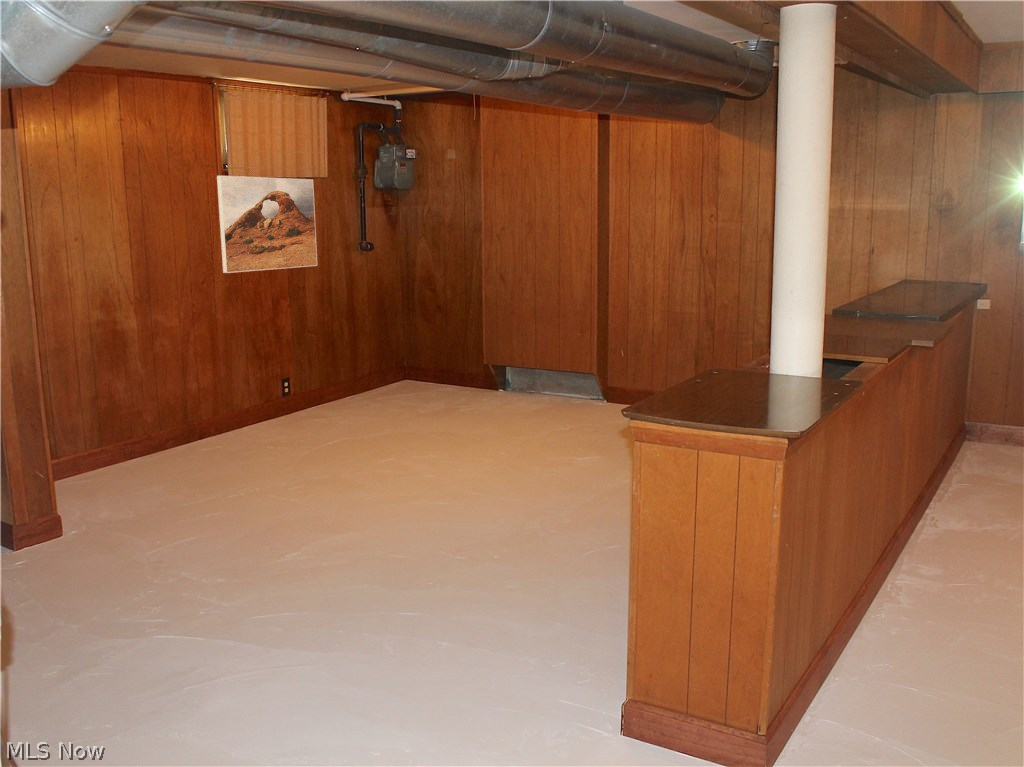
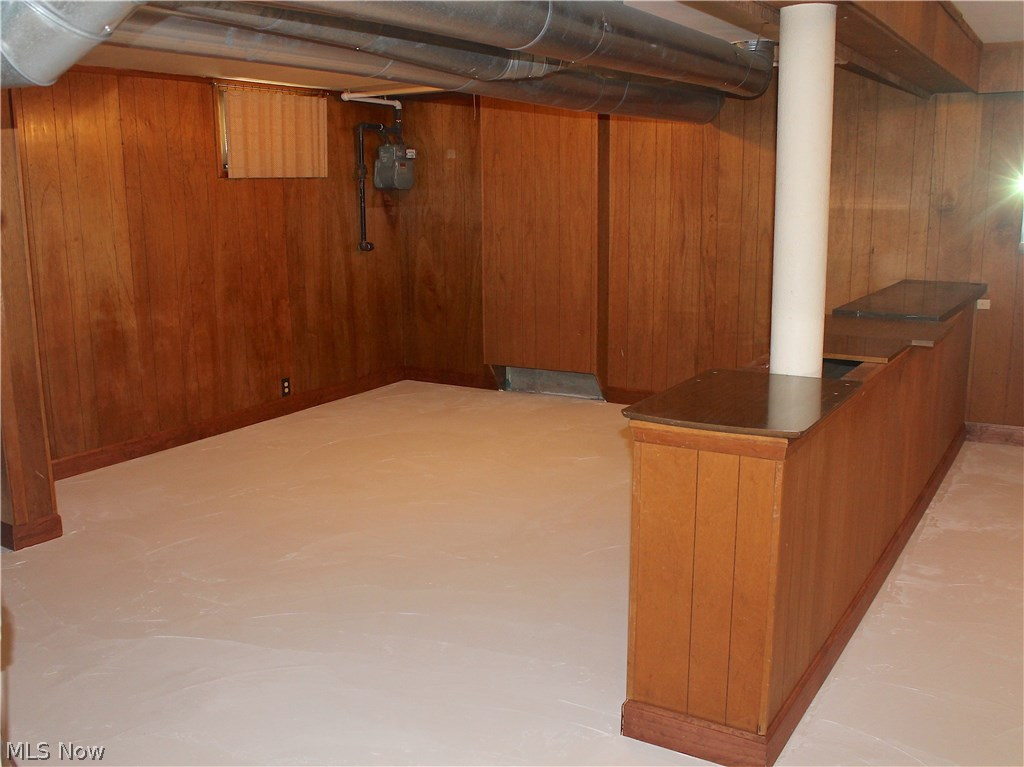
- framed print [216,175,318,274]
